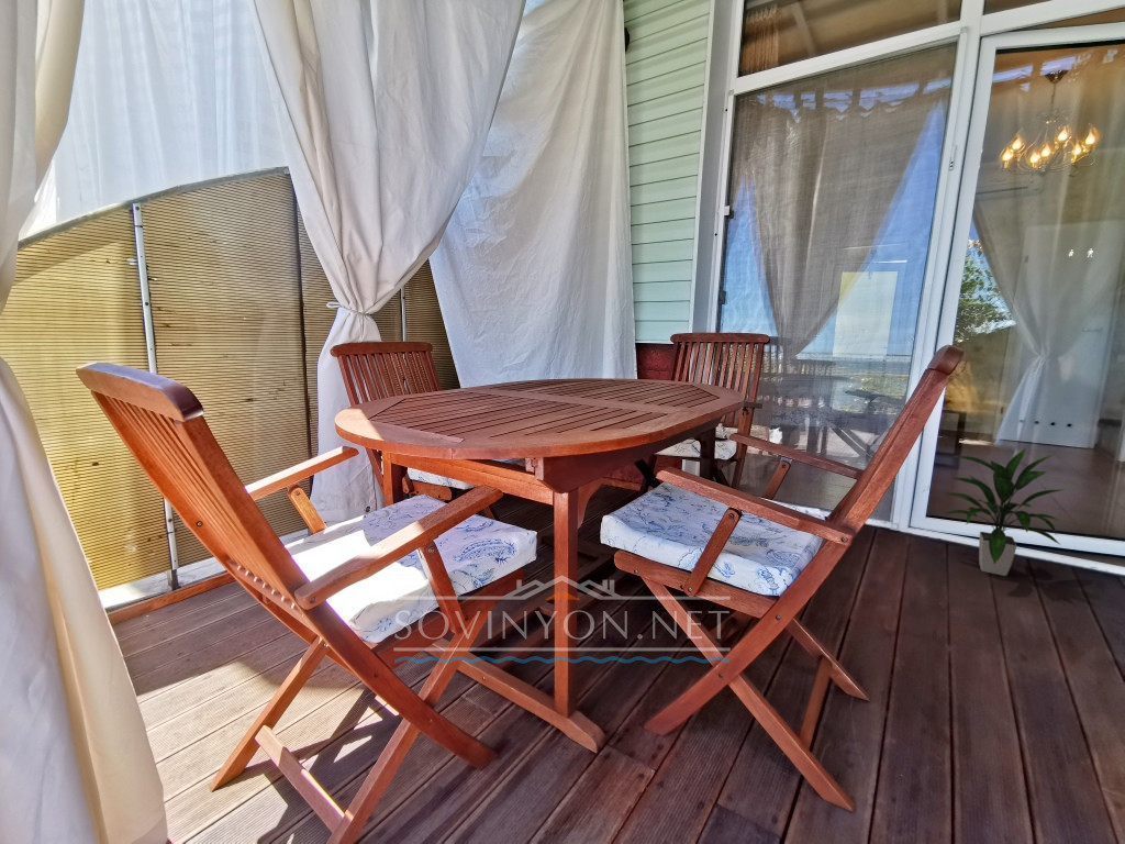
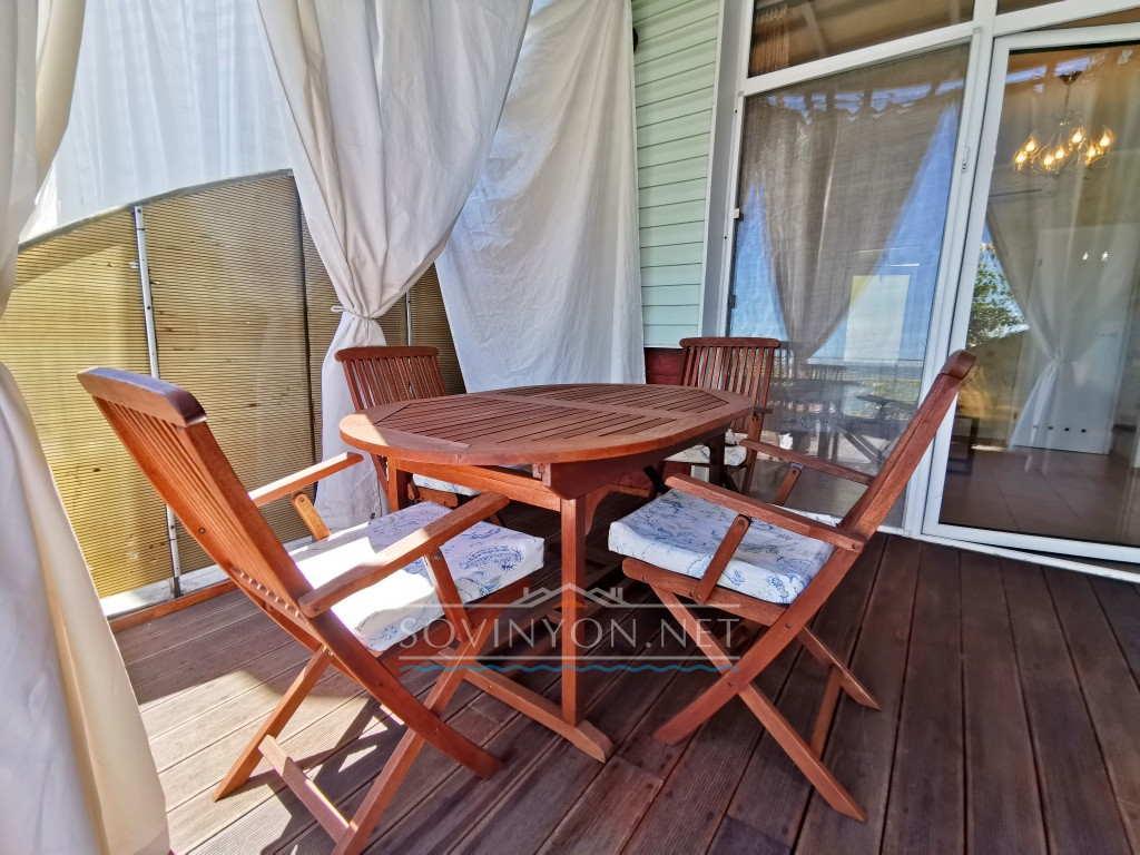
- indoor plant [938,447,1066,577]
